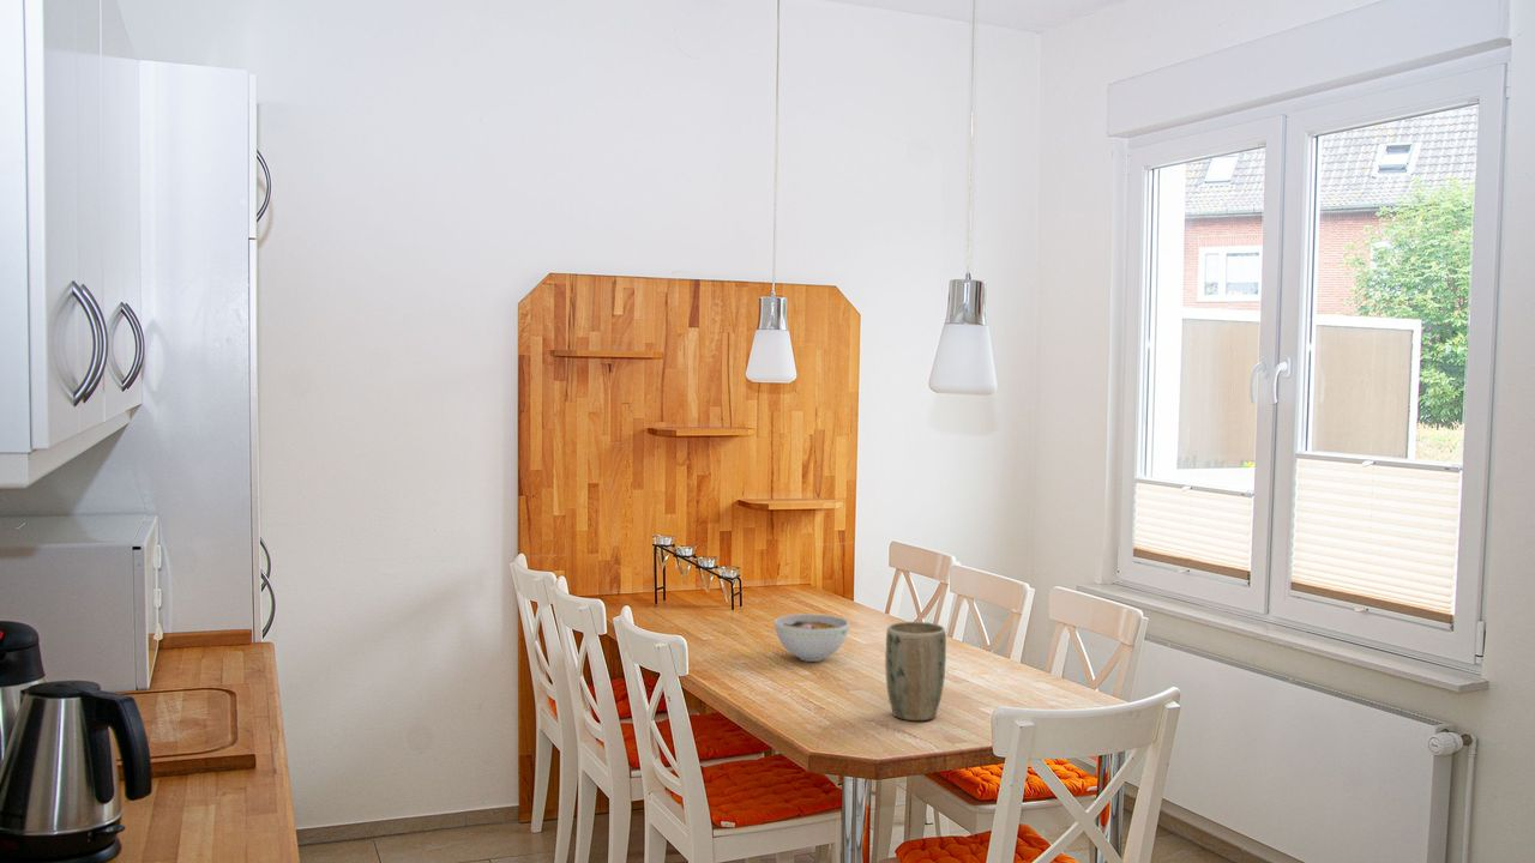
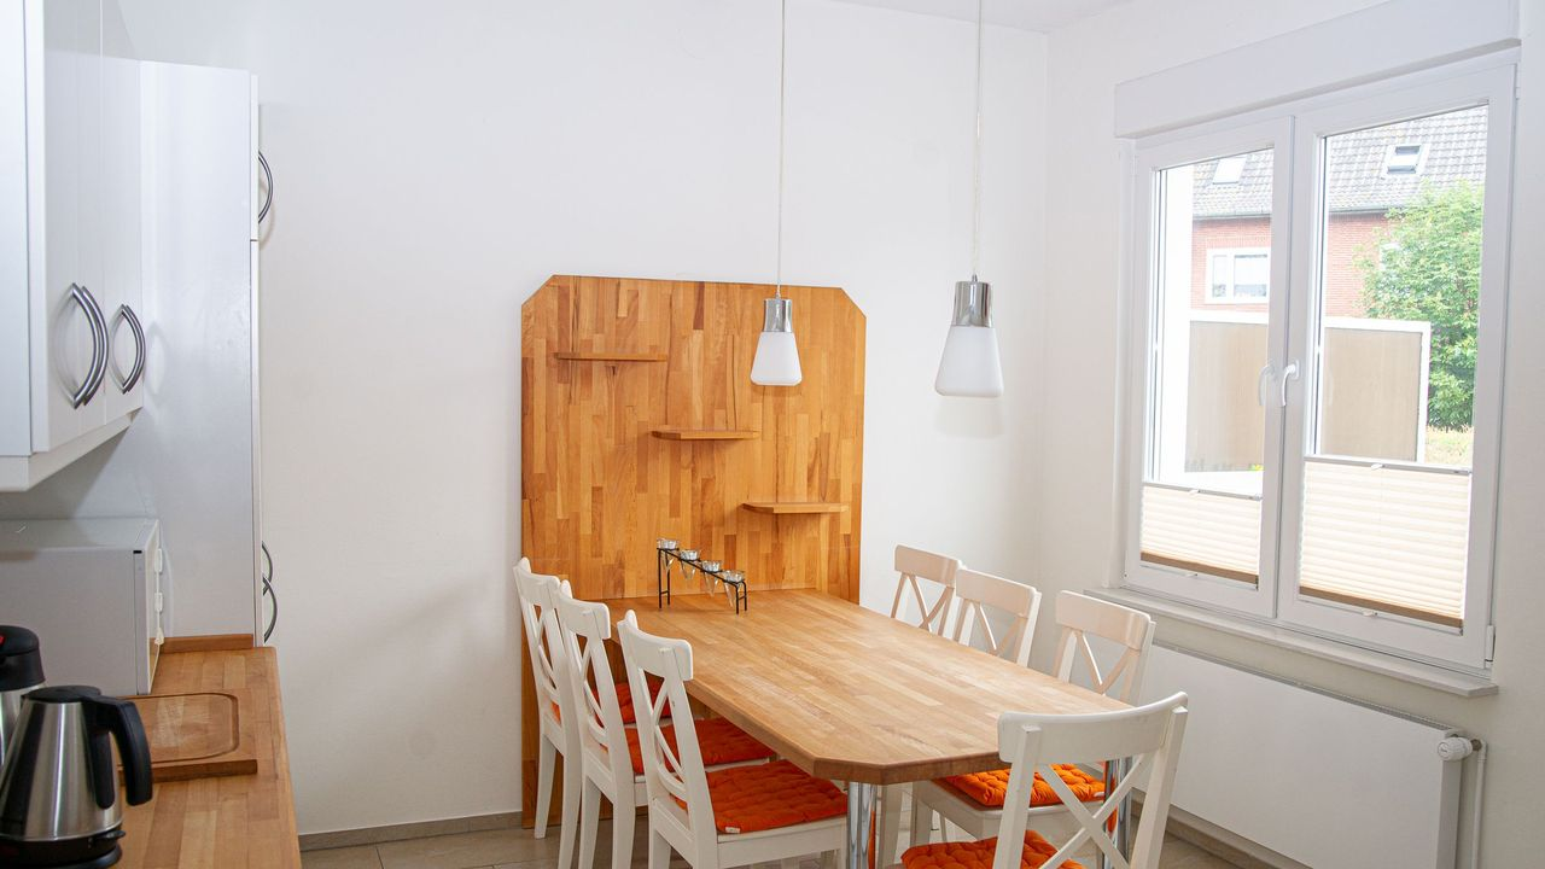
- bowl [773,612,850,663]
- plant pot [884,621,947,722]
